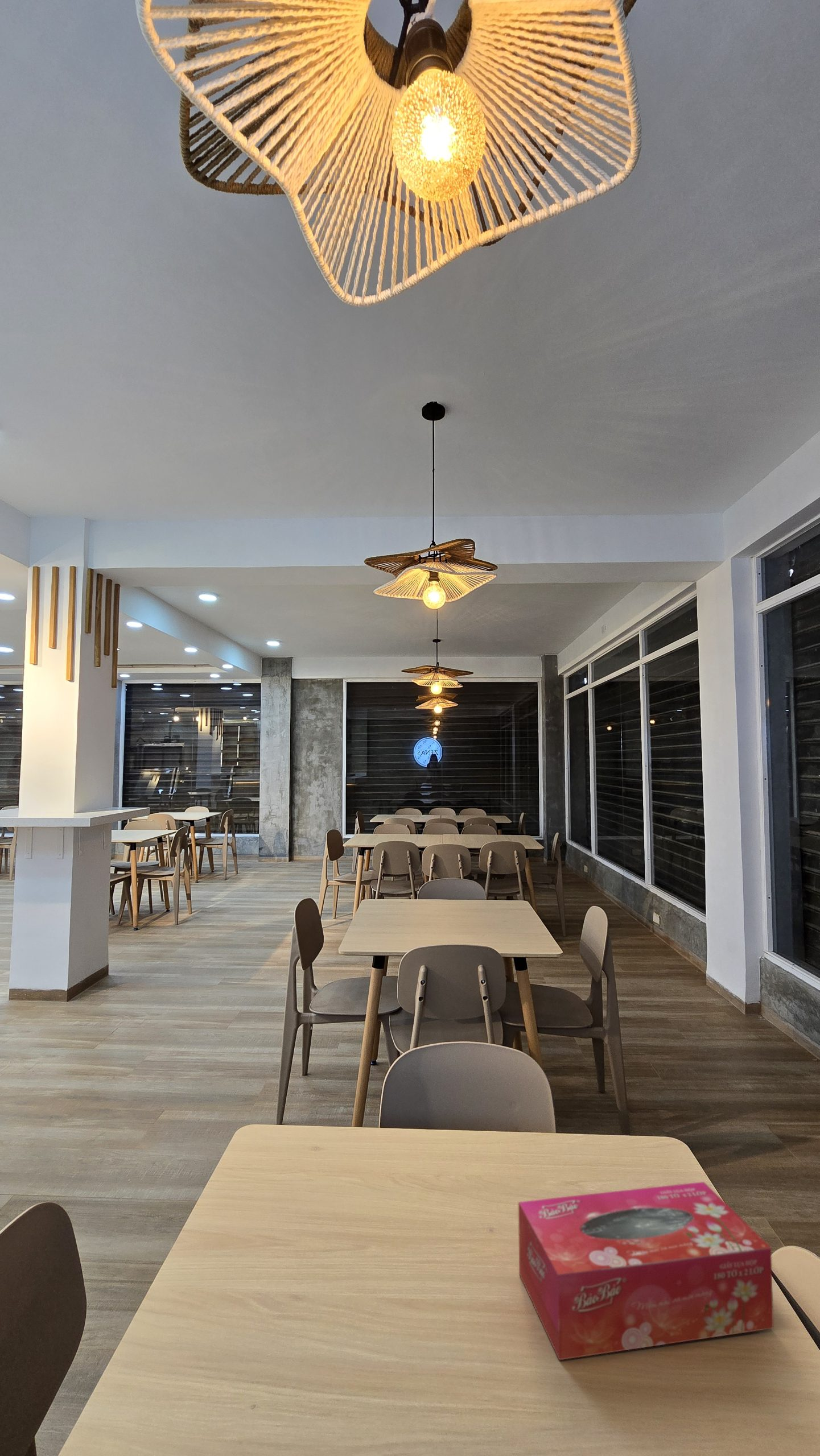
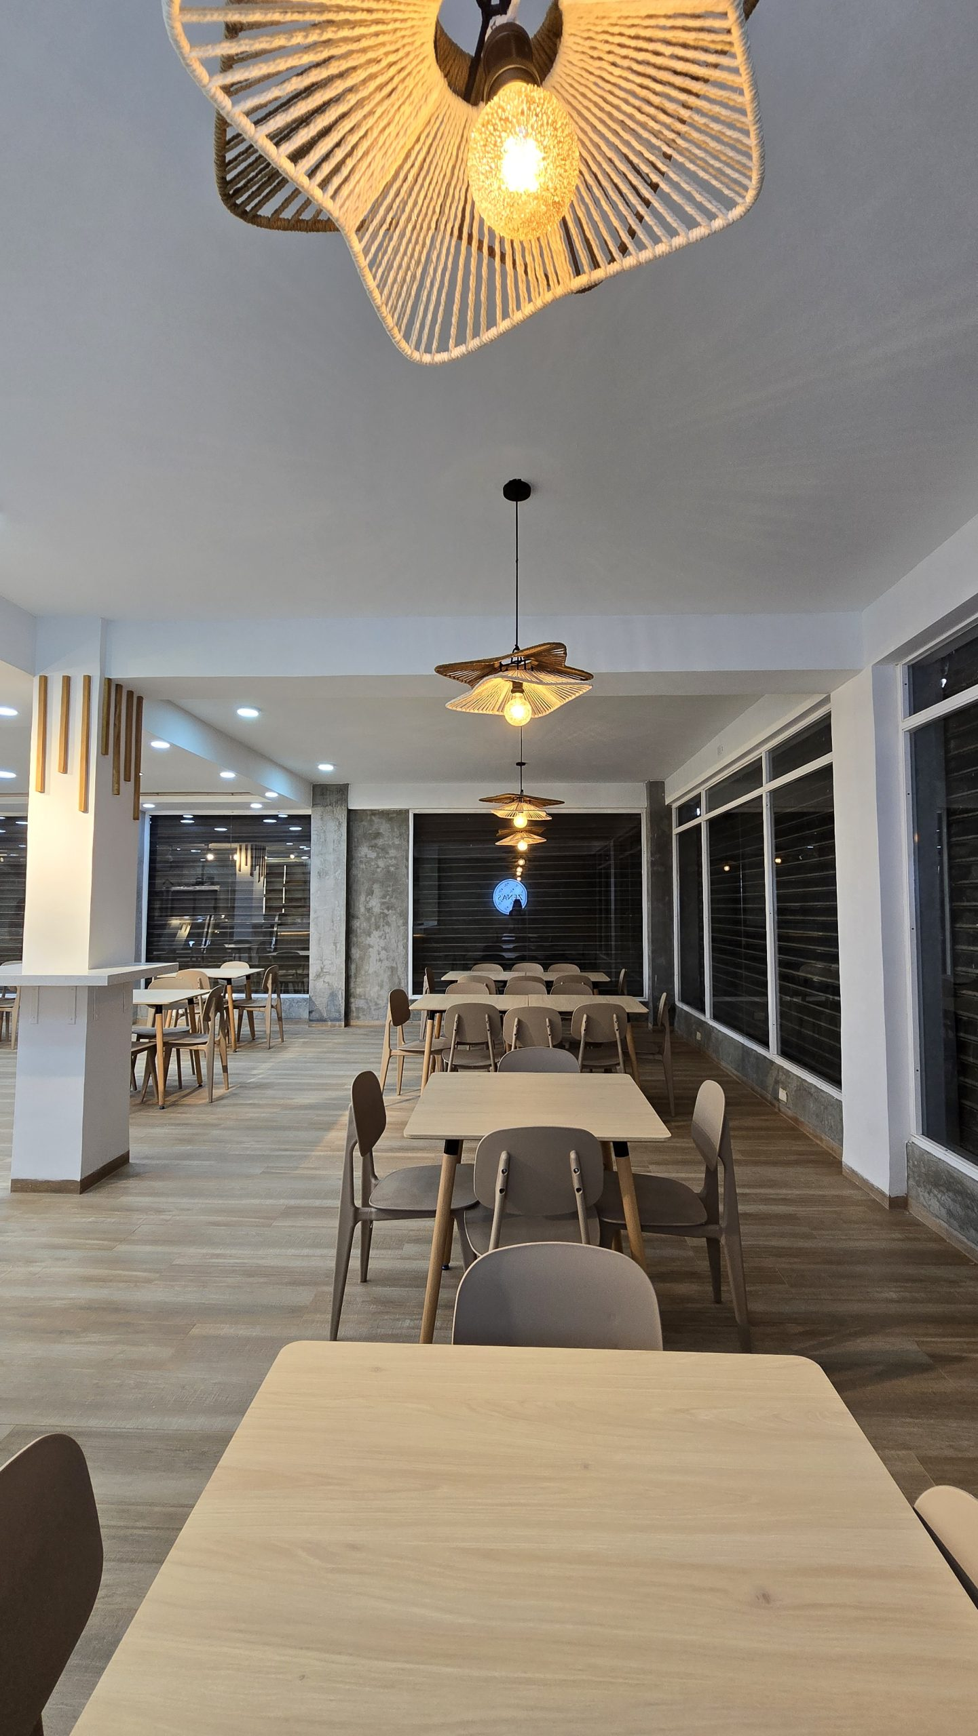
- tissue box [518,1181,774,1361]
